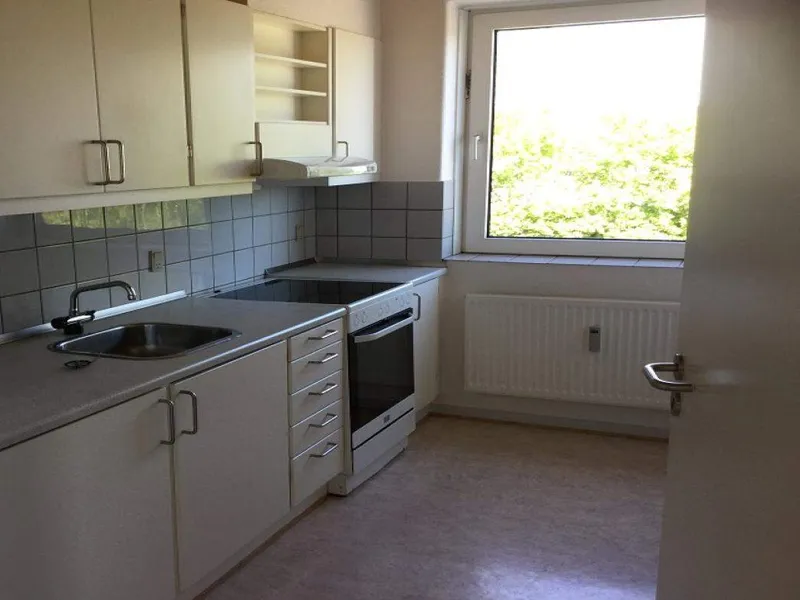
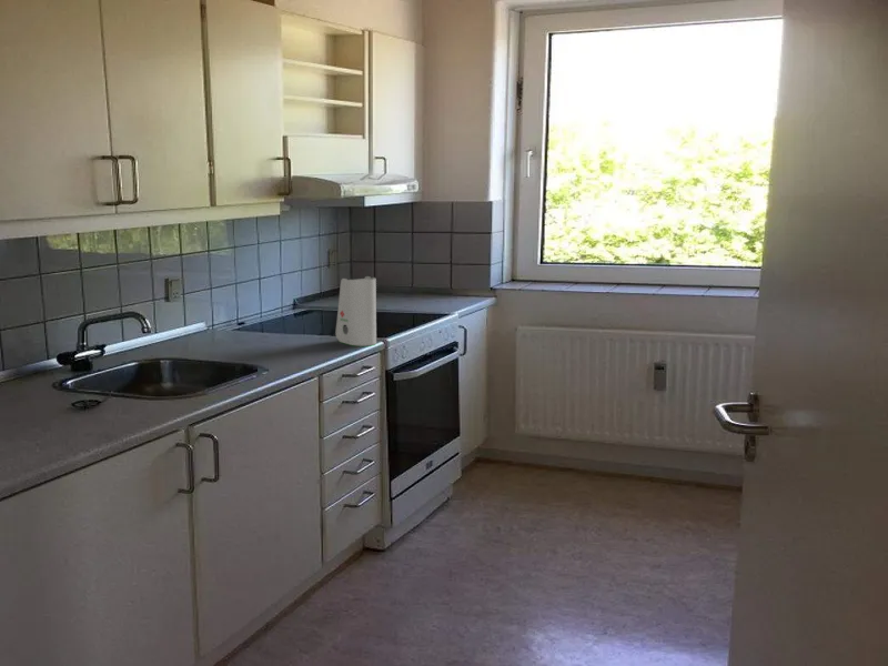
+ soap dispenser [334,275,377,347]
